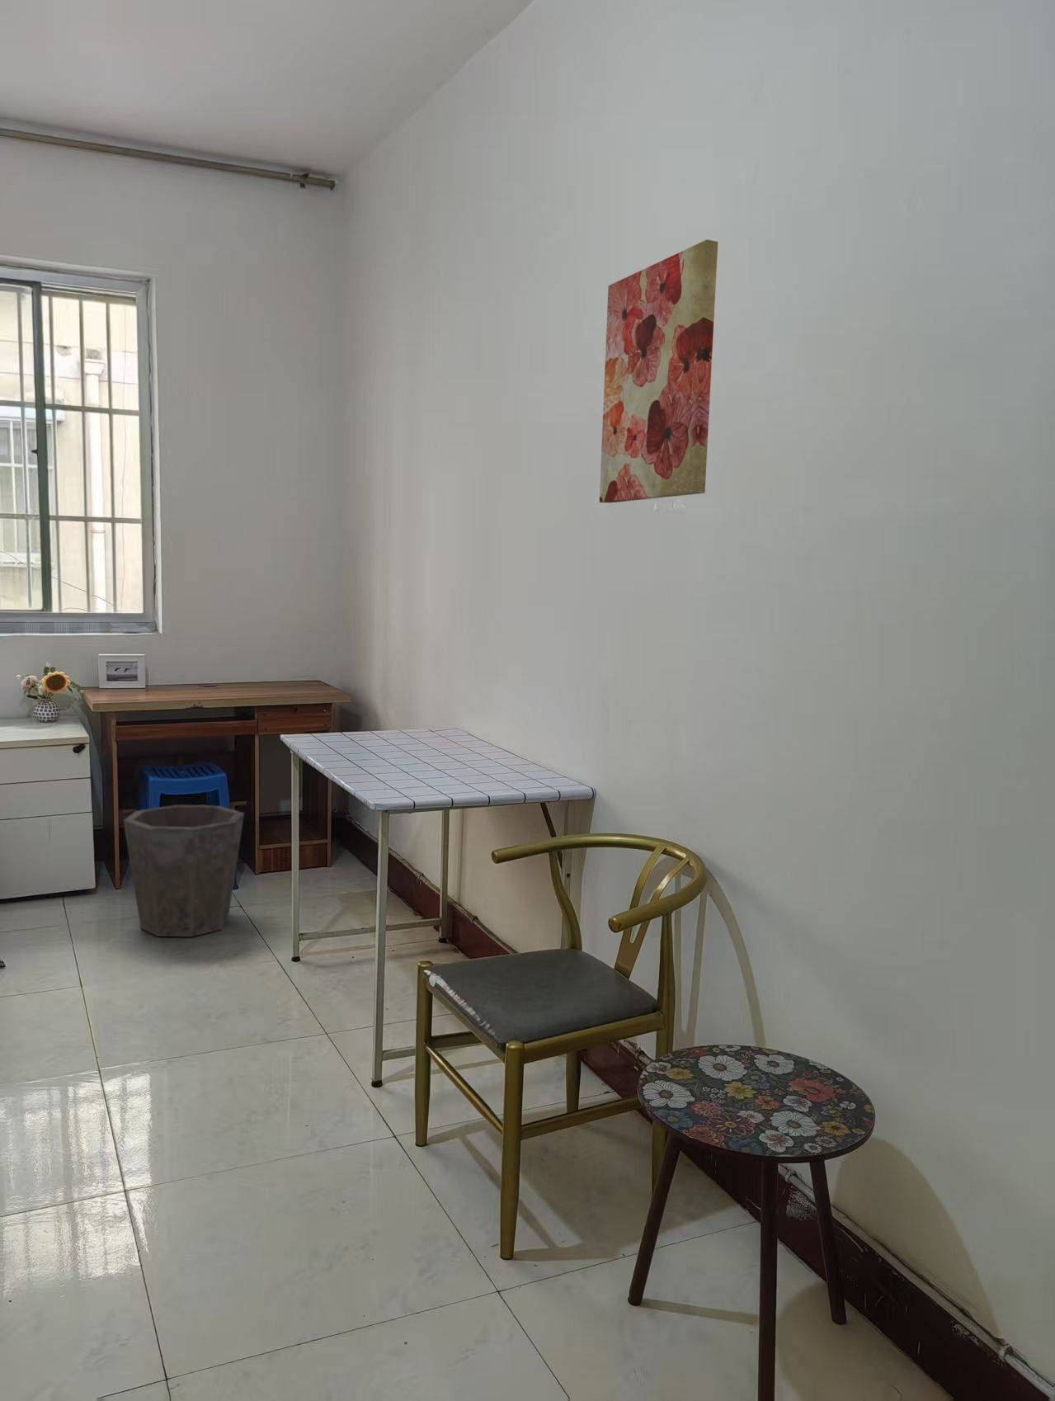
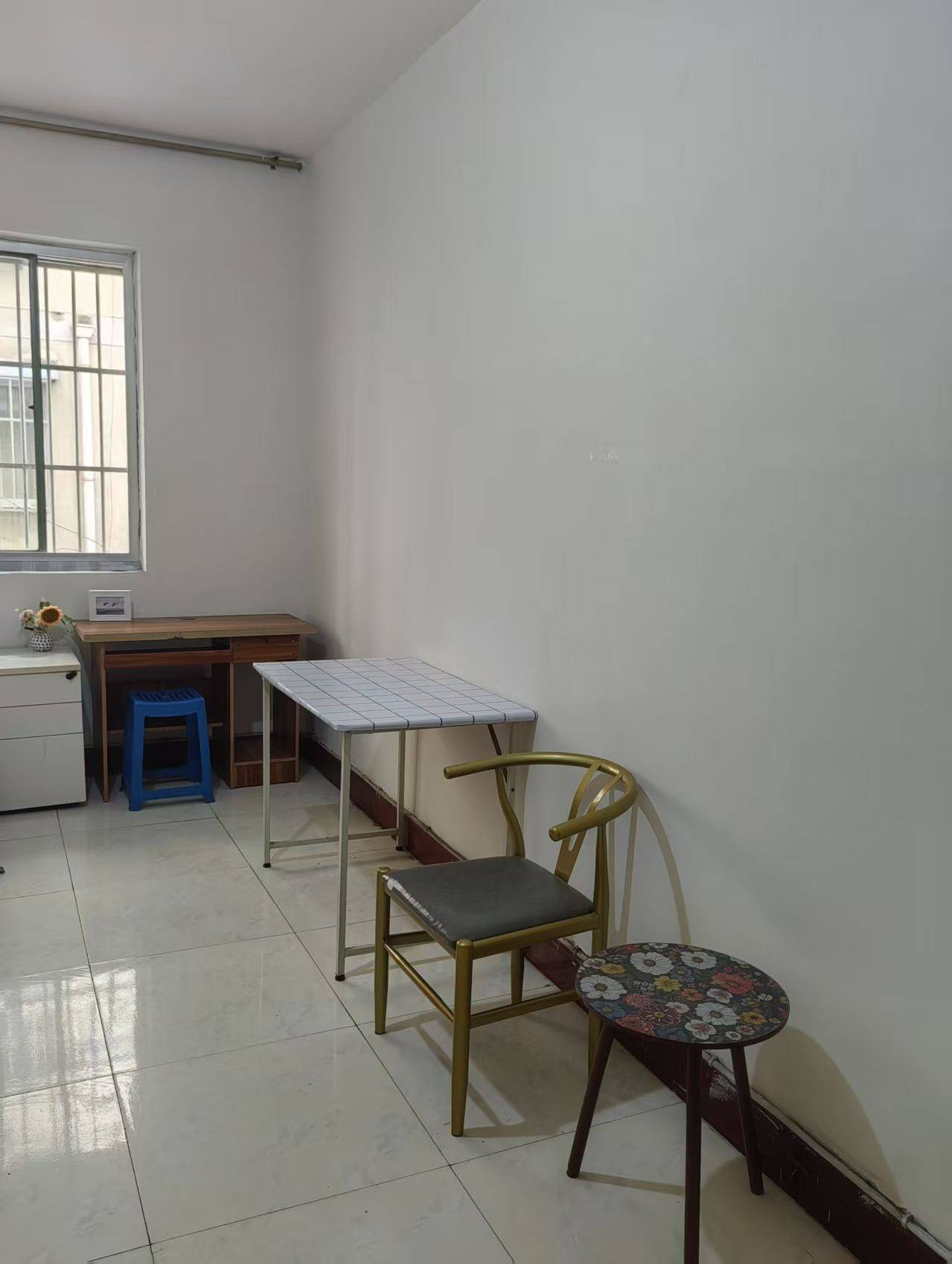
- waste bin [122,805,245,938]
- wall art [598,238,718,504]
